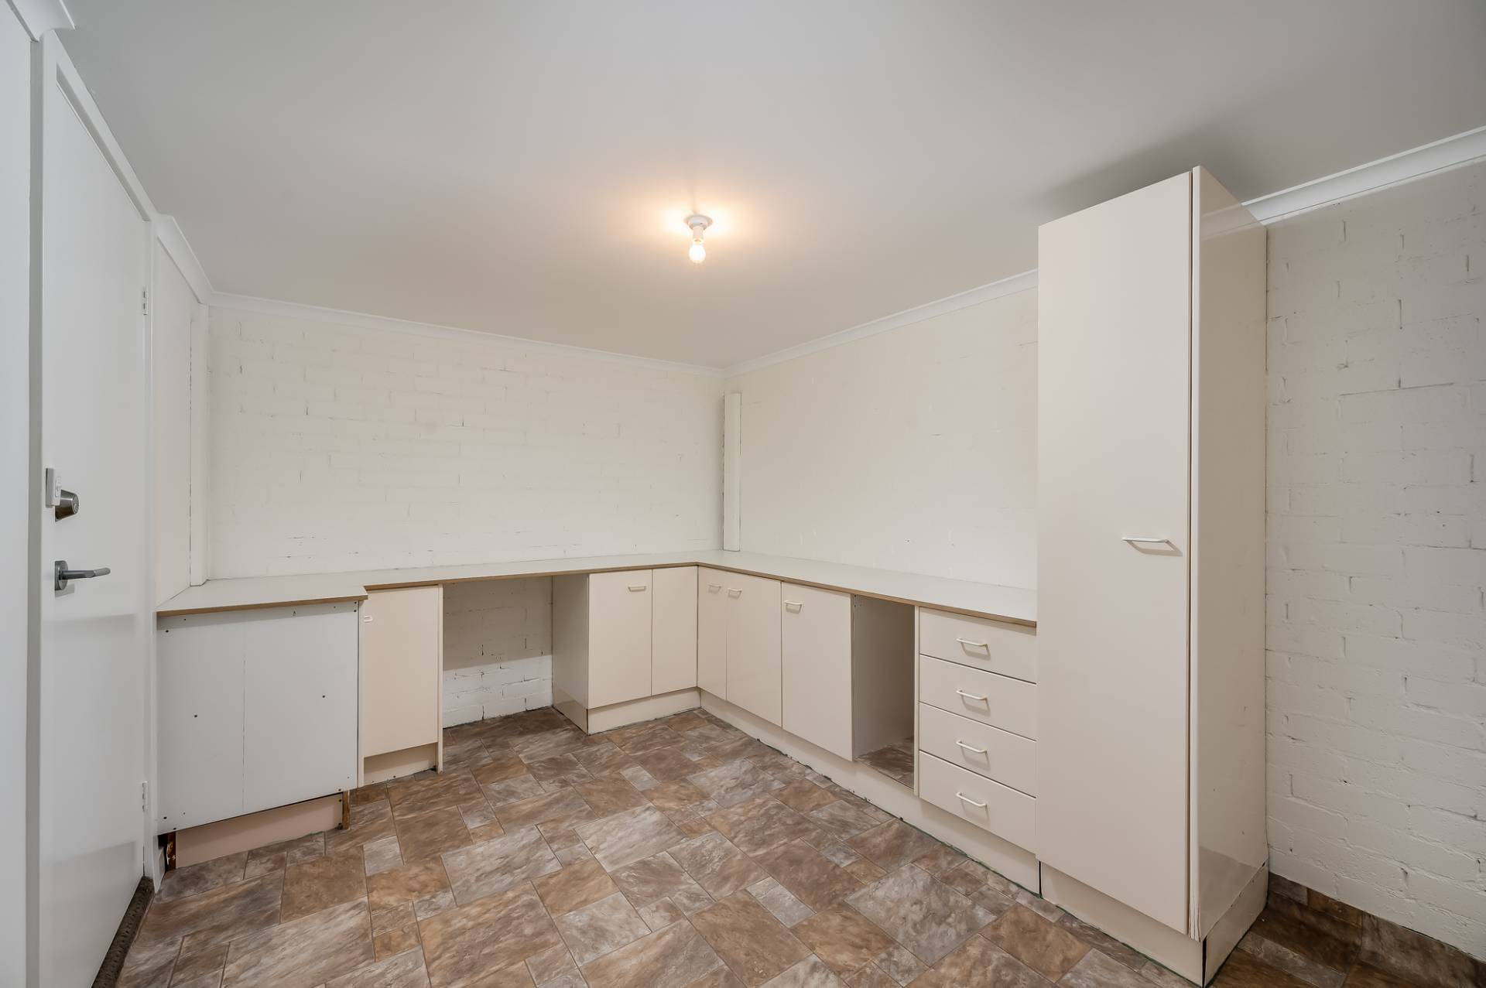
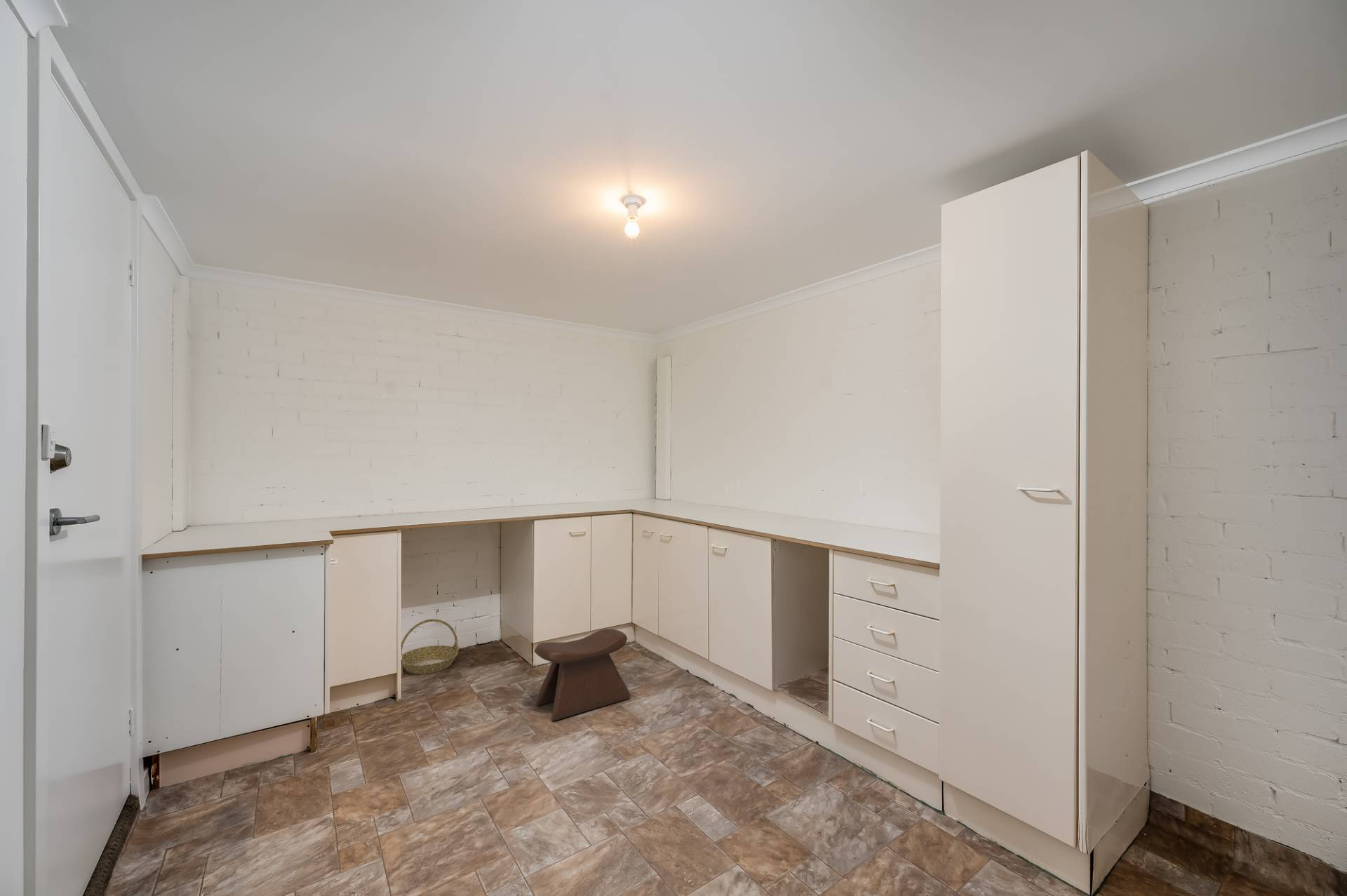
+ basket [401,618,460,675]
+ stool [534,628,631,721]
